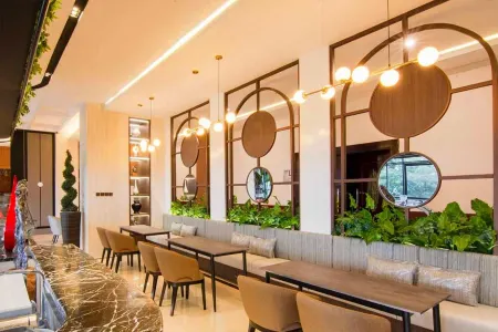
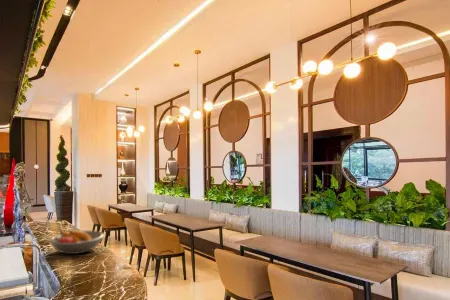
+ fruit bowl [48,230,105,255]
